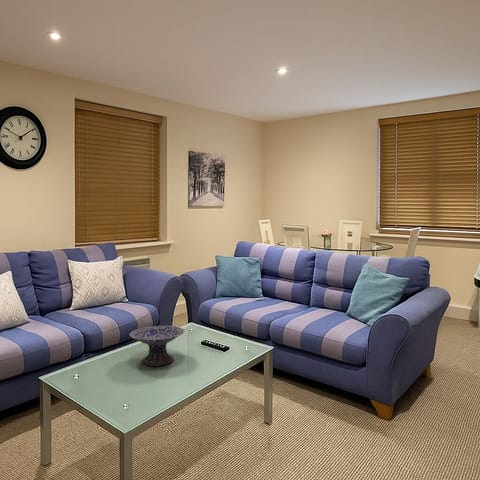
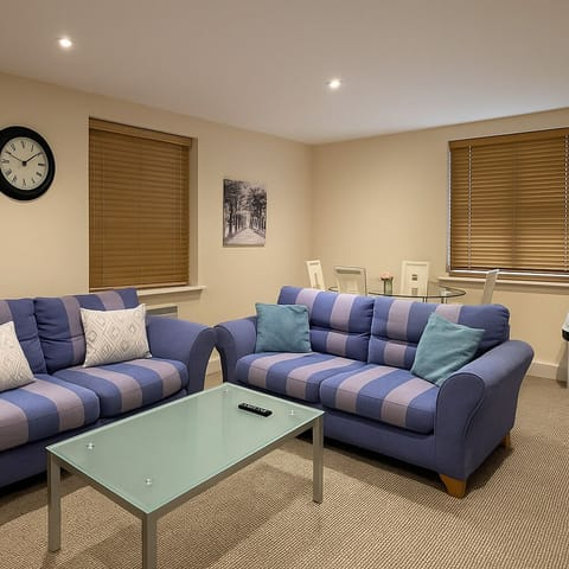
- decorative bowl [128,325,185,367]
